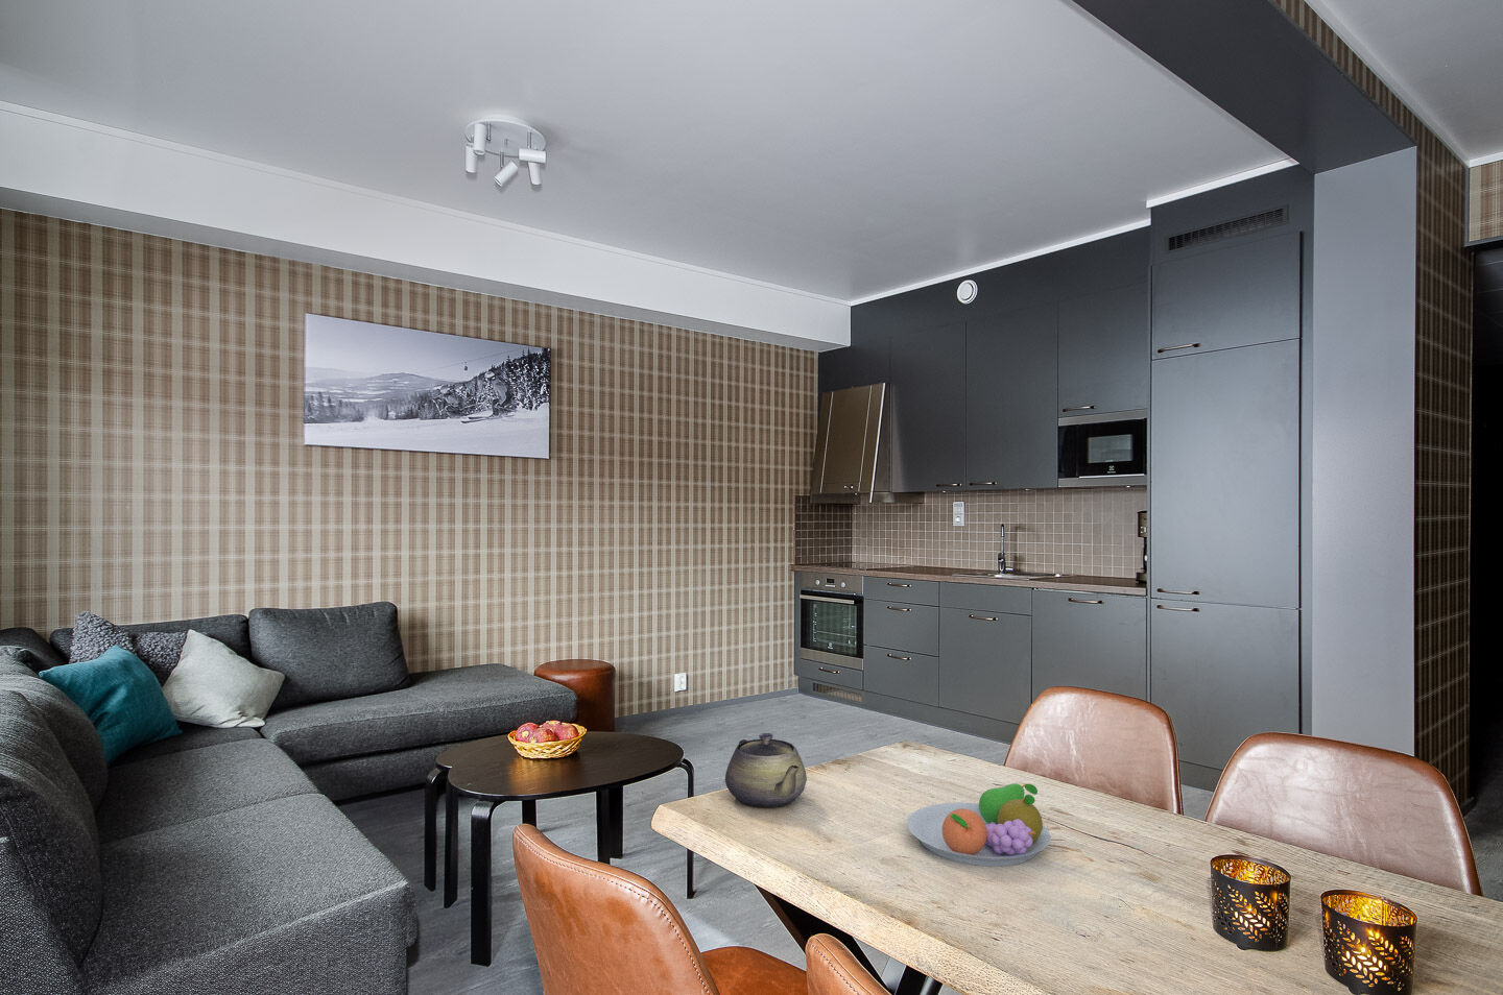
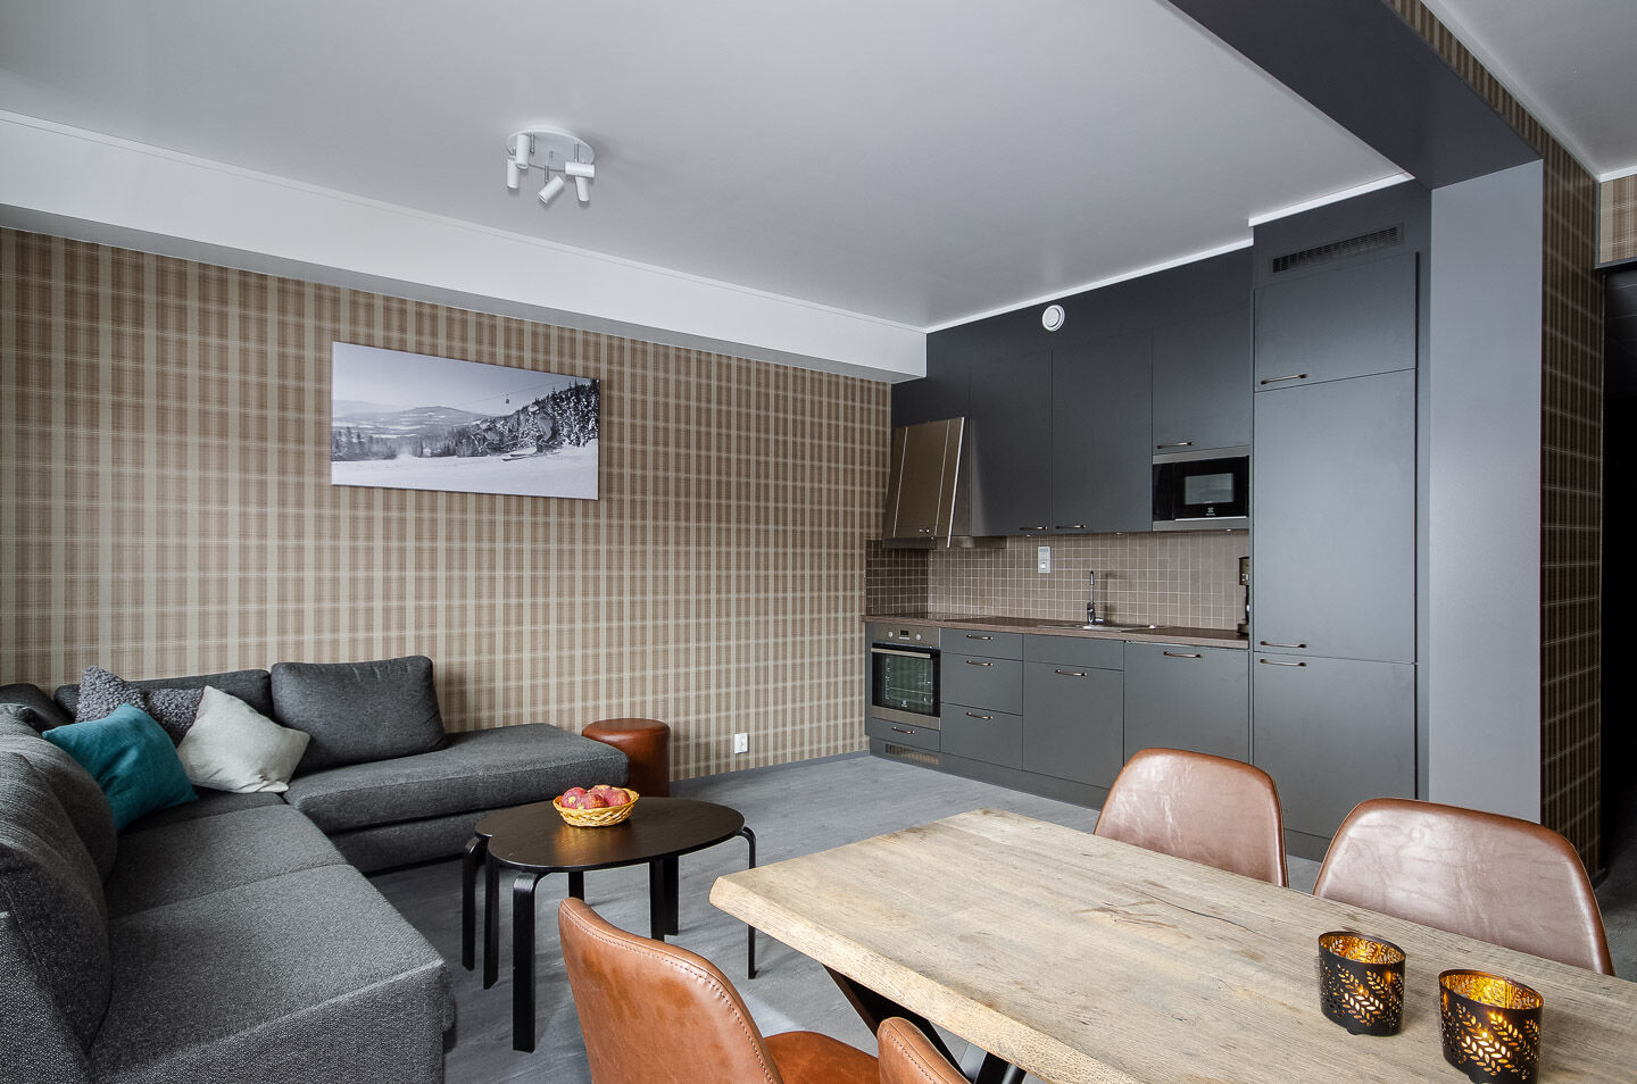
- fruit bowl [906,782,1052,867]
- teapot [724,732,808,808]
